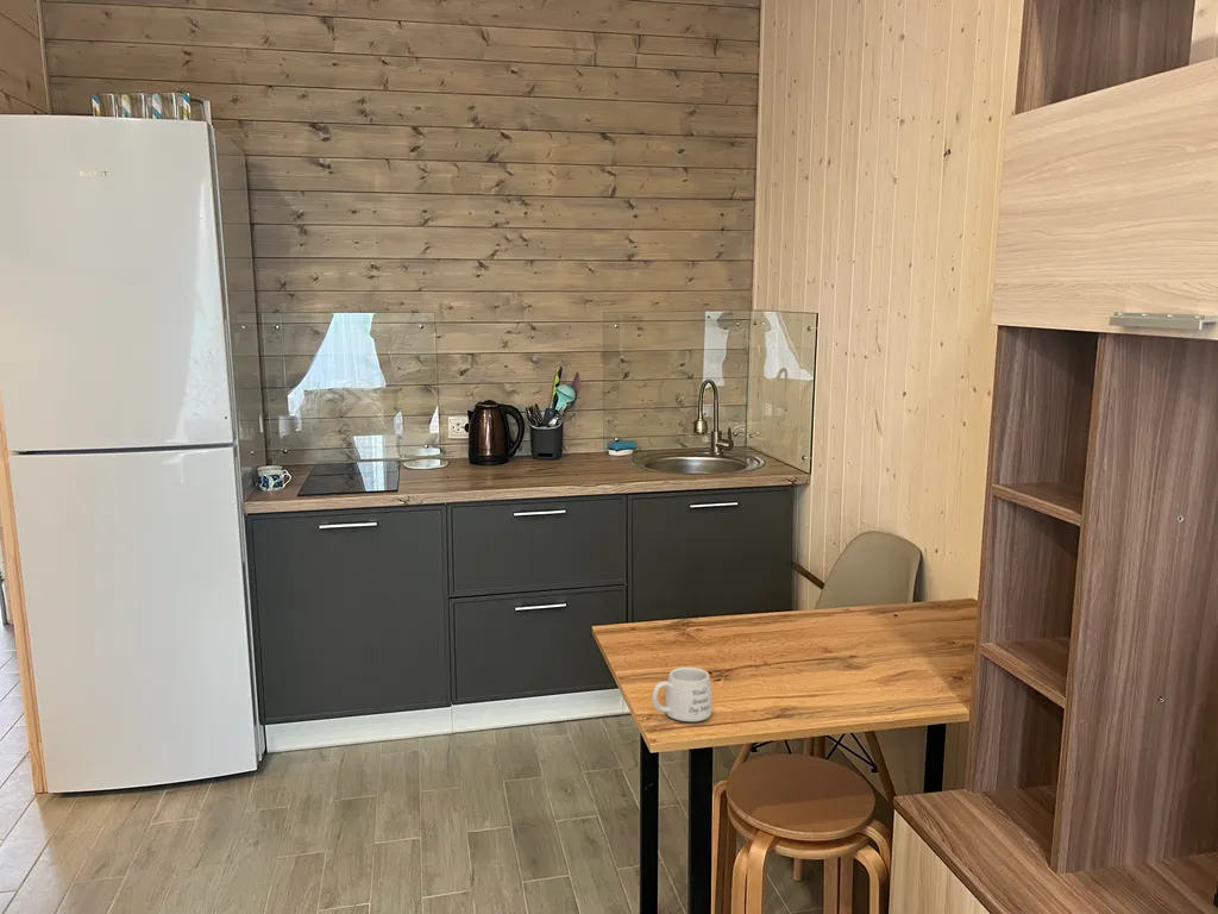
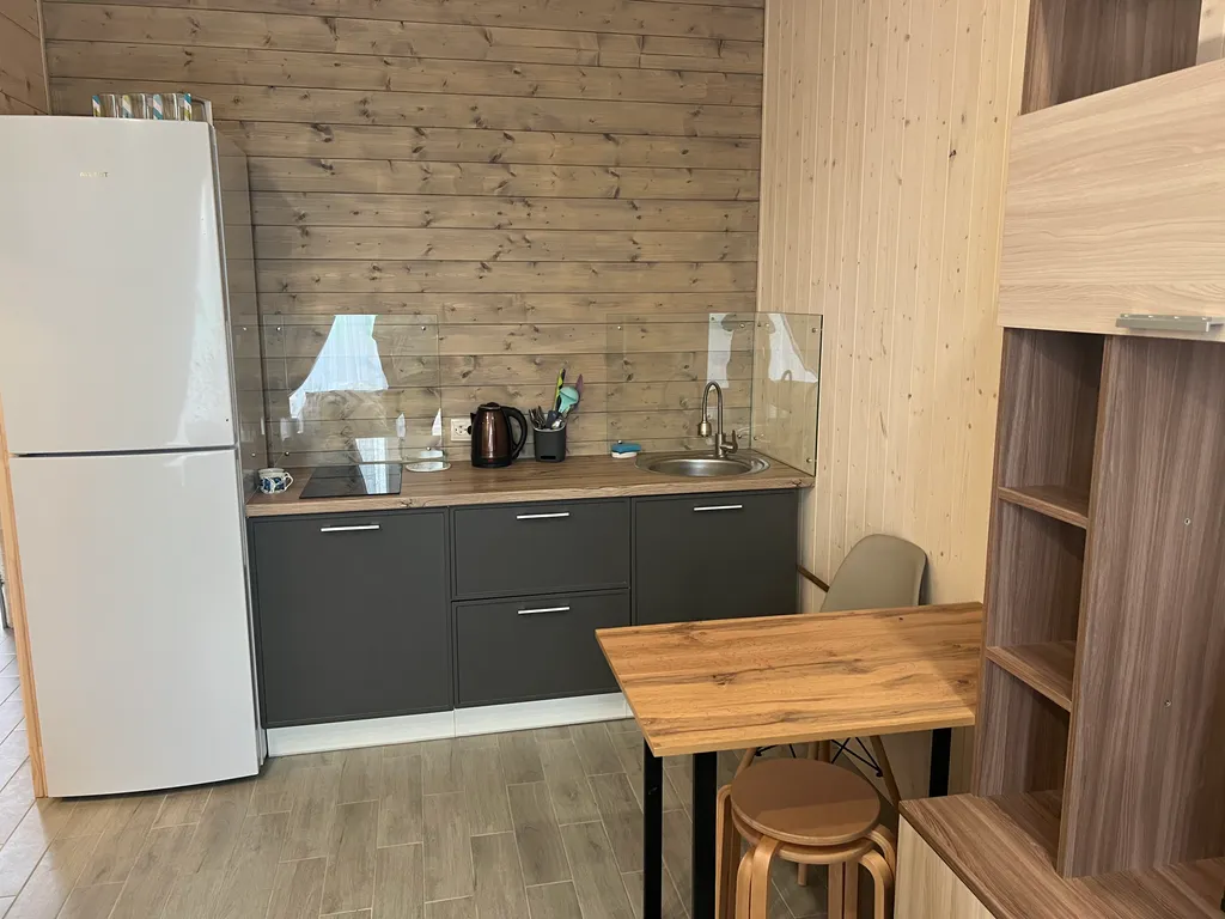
- mug [652,666,714,722]
